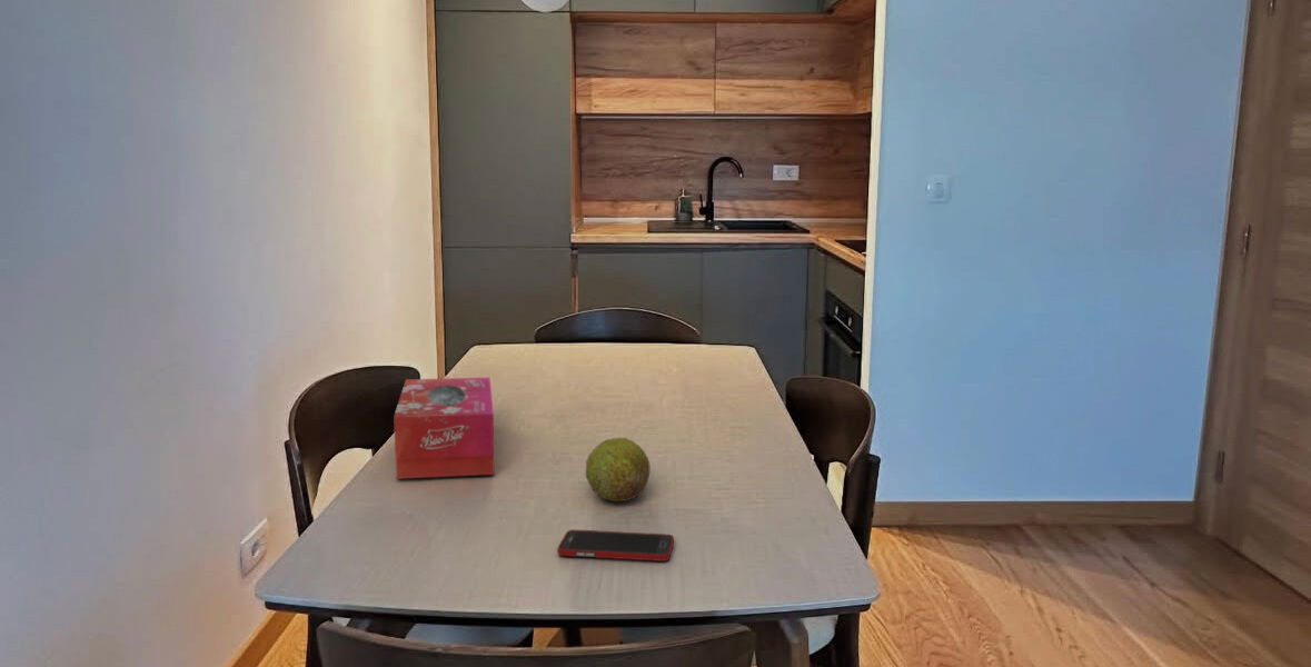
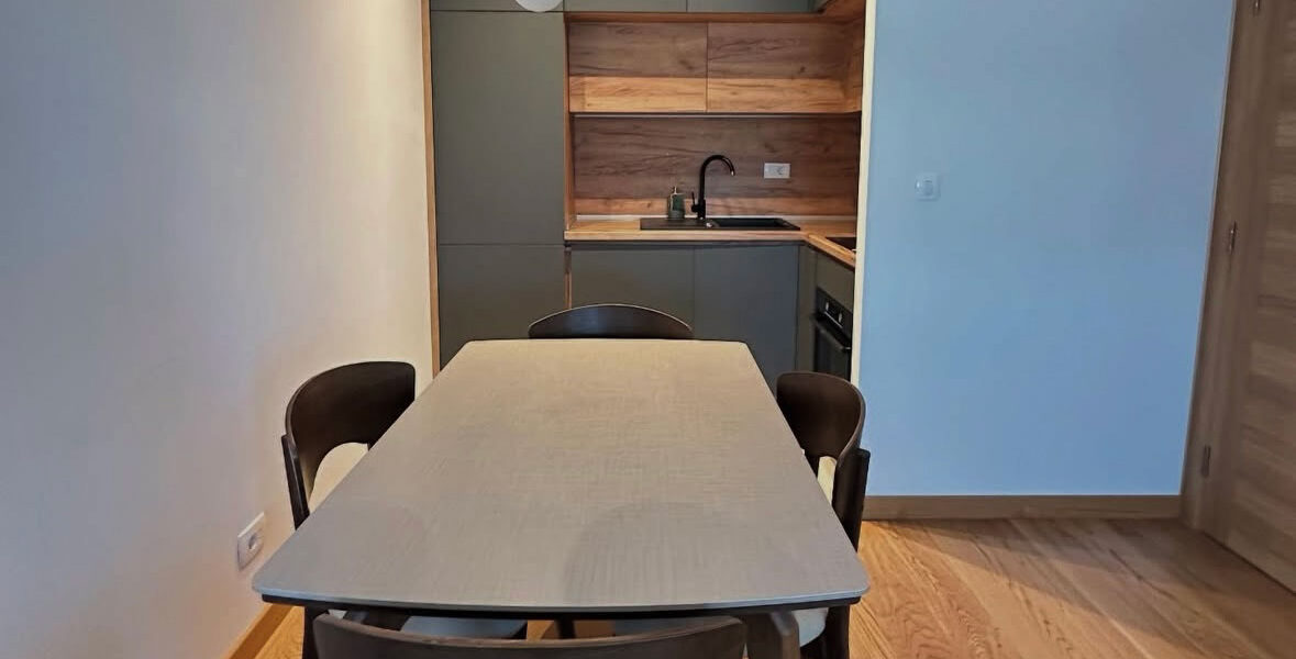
- fruit [585,437,650,502]
- cell phone [556,529,675,563]
- tissue box [393,376,495,480]
